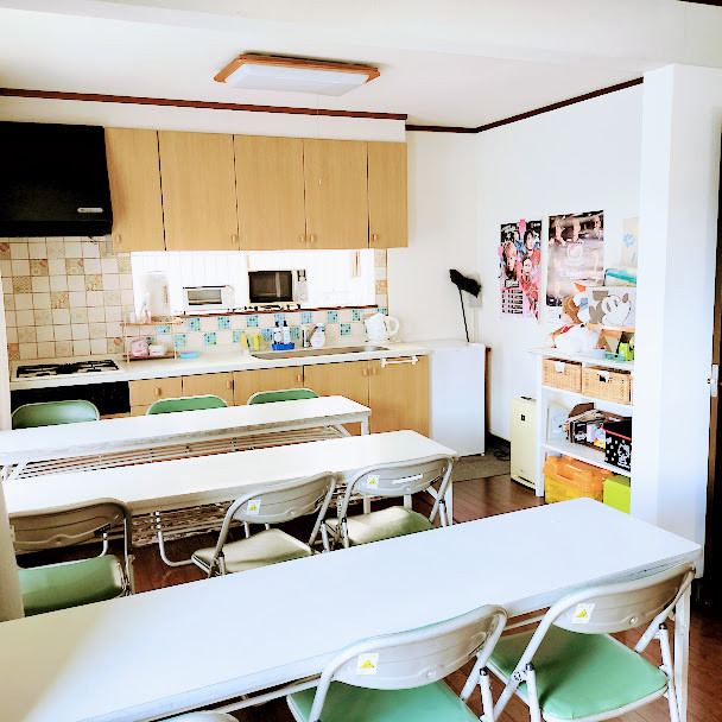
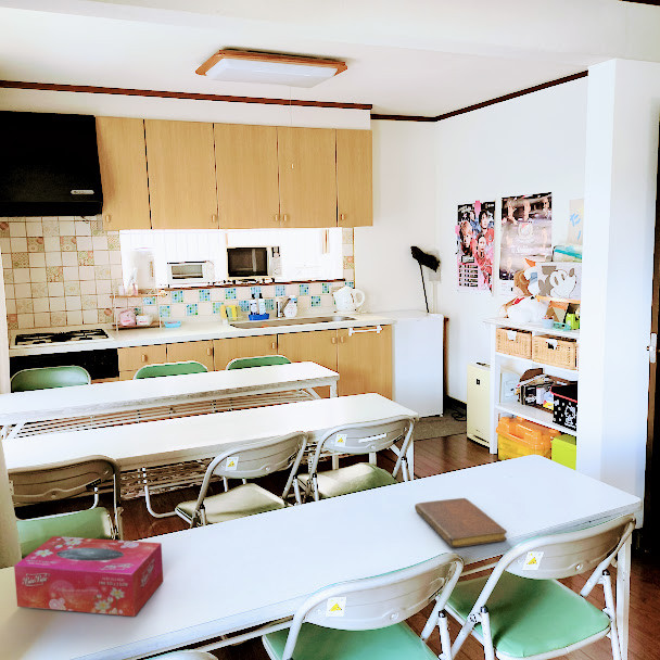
+ tissue box [13,535,164,618]
+ notebook [414,497,508,548]
